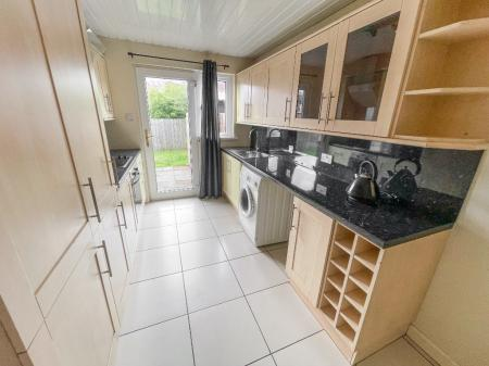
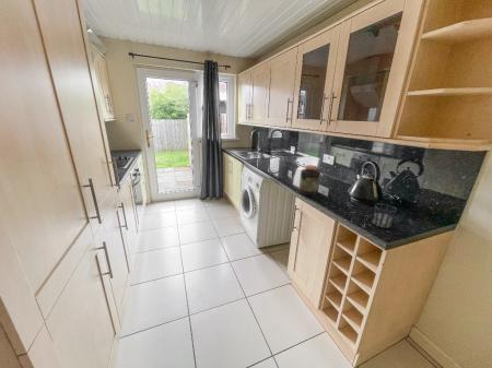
+ cup [371,202,398,229]
+ jar [297,164,321,197]
